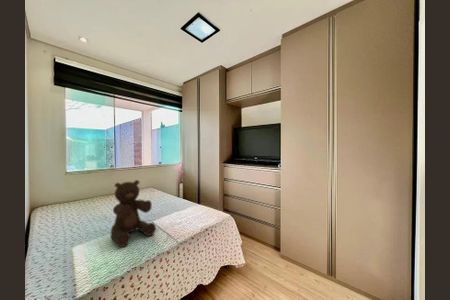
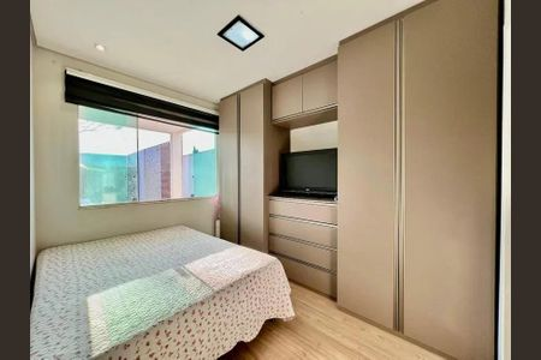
- teddy bear [110,179,157,248]
